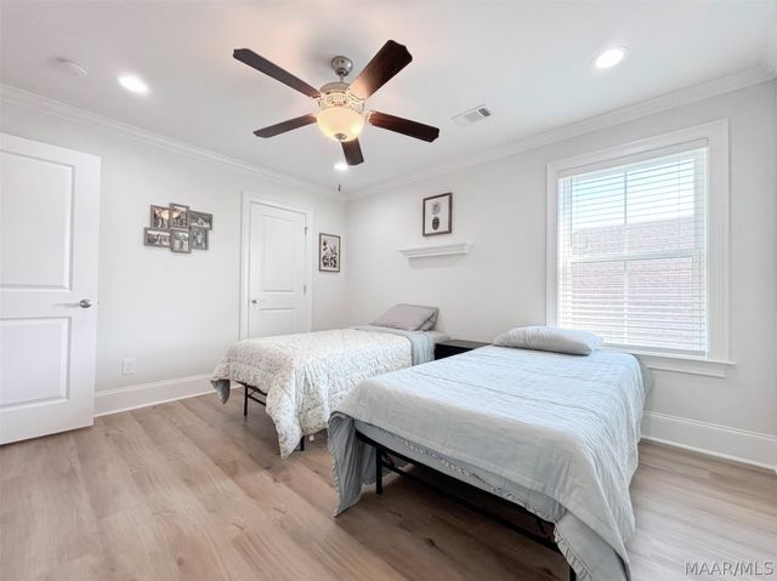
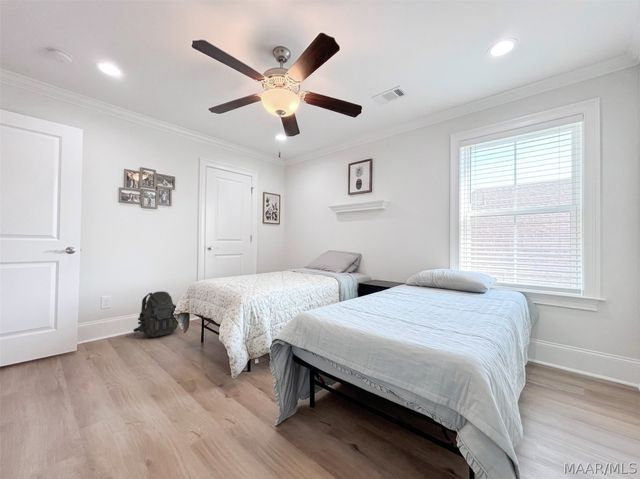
+ backpack [132,290,180,338]
